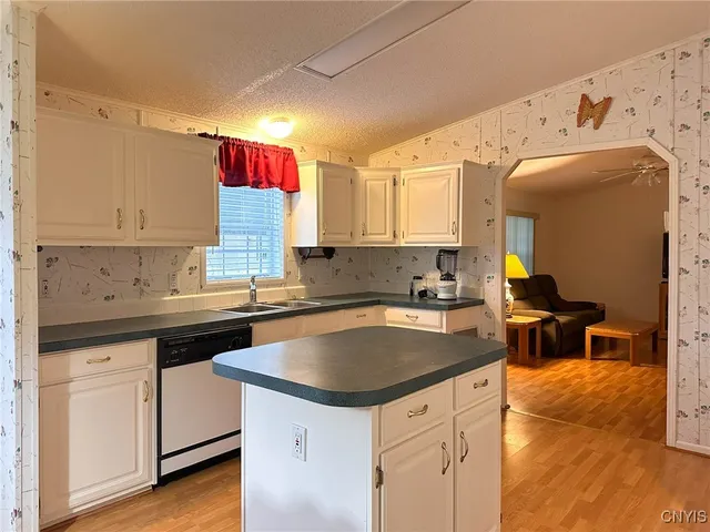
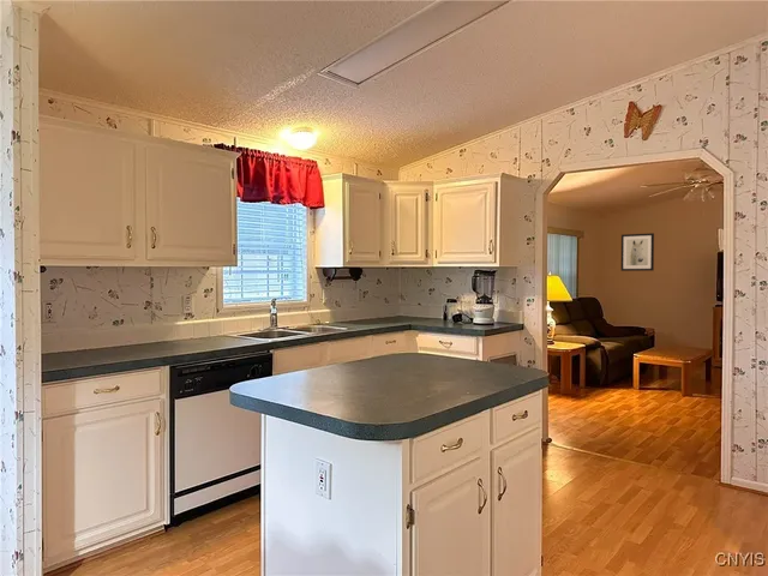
+ wall art [620,232,655,272]
